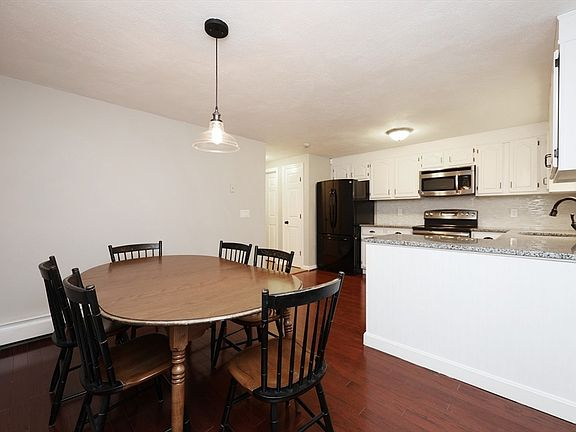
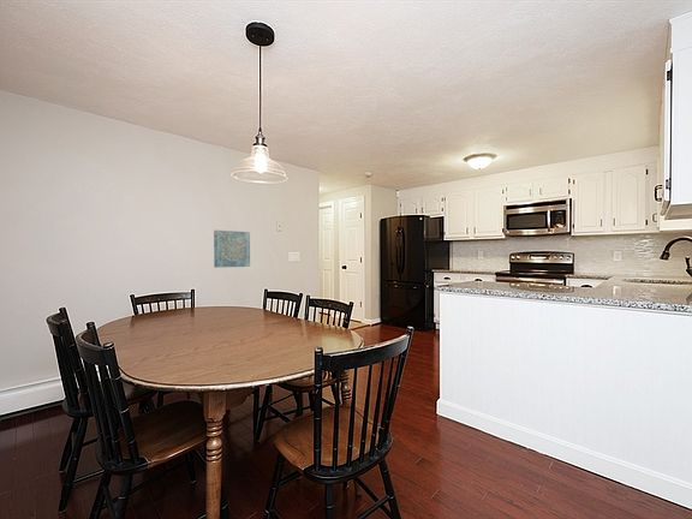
+ wall art [213,229,251,269]
